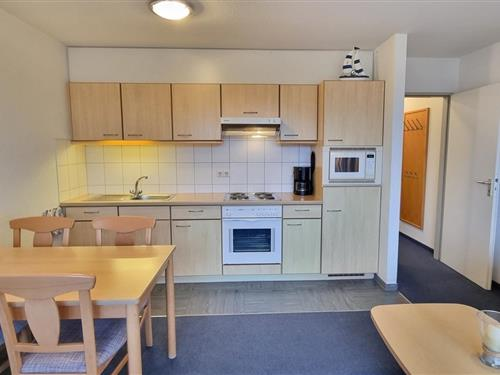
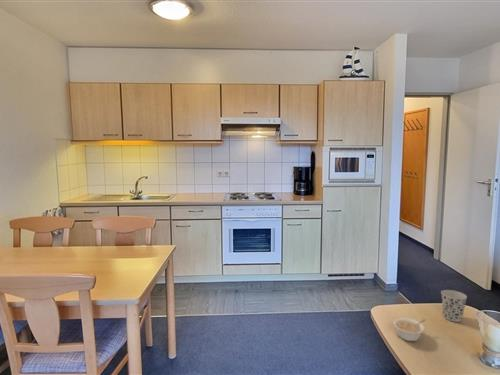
+ legume [392,317,427,342]
+ cup [440,289,468,323]
